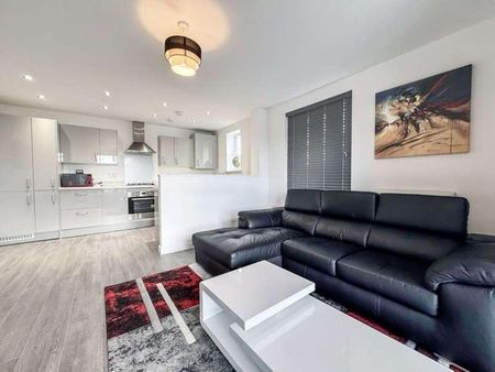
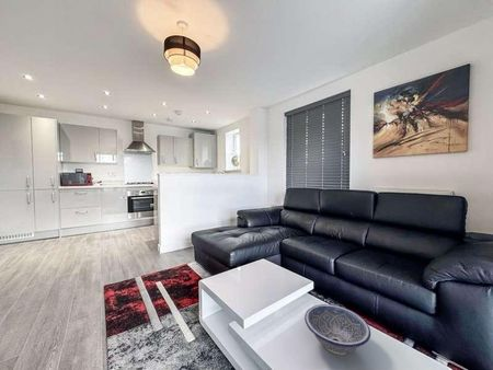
+ decorative bowl [303,303,371,356]
